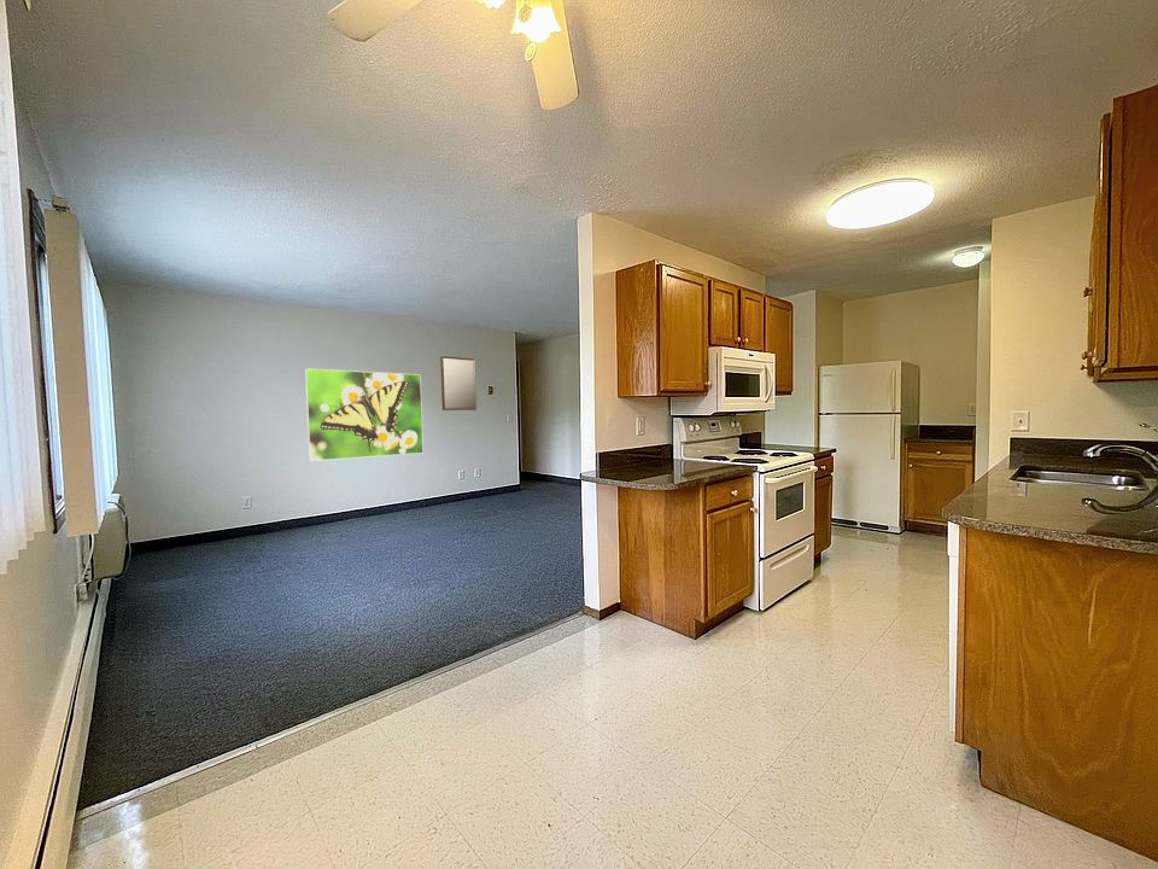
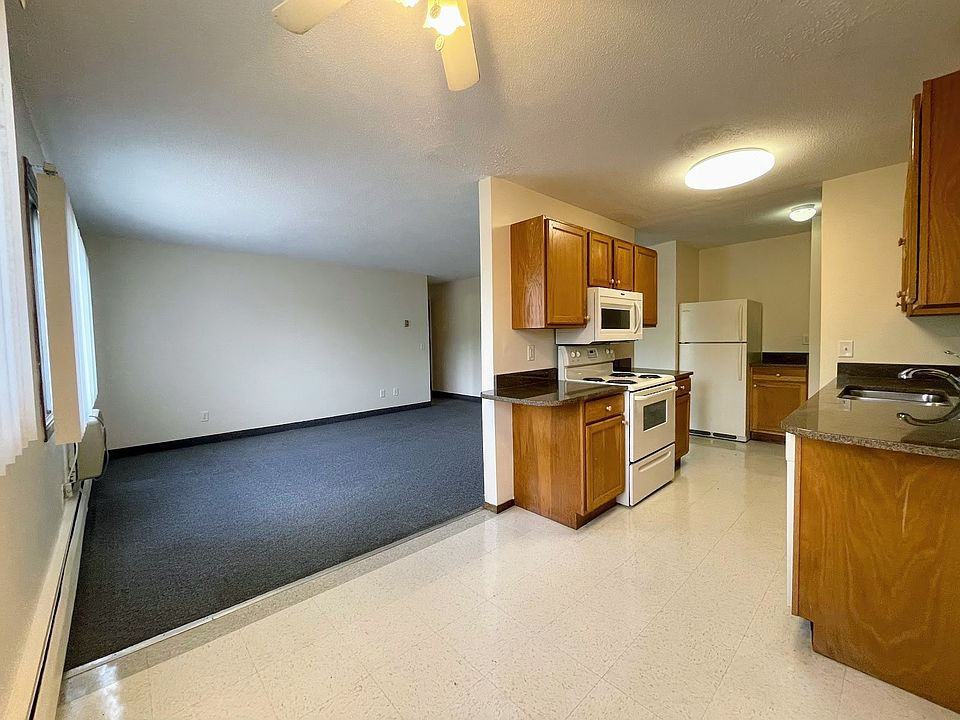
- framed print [304,367,425,462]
- home mirror [439,355,478,412]
